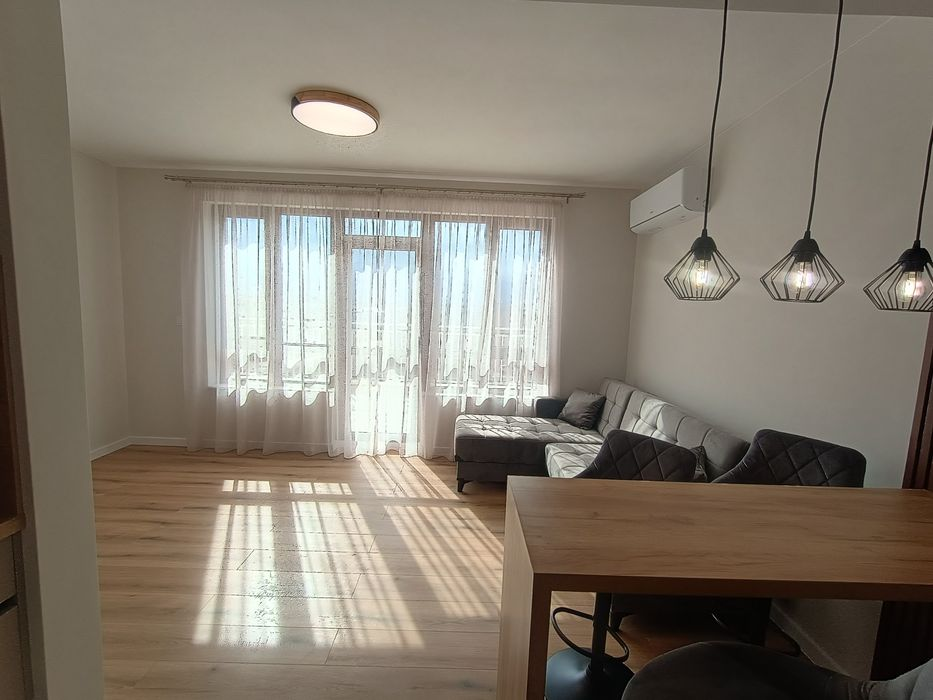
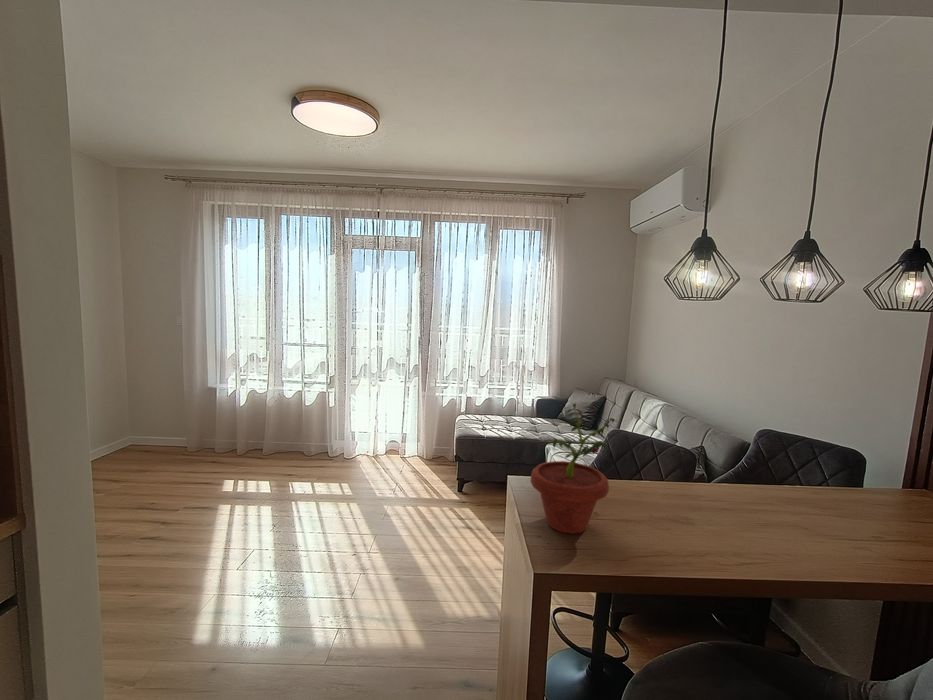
+ potted plant [530,402,617,535]
